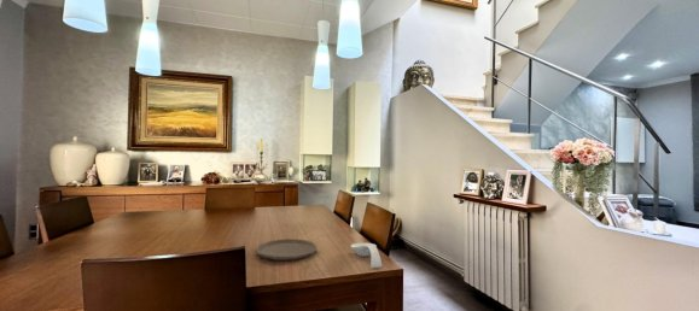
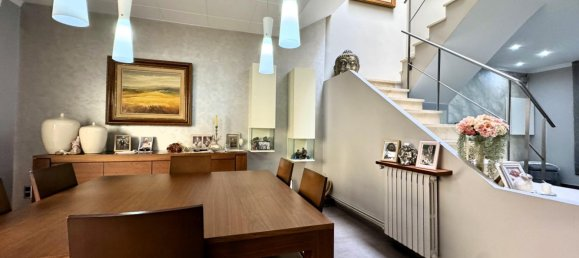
- plate [255,237,318,262]
- spoon rest [350,242,383,269]
